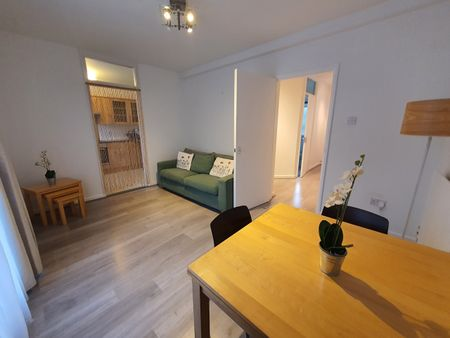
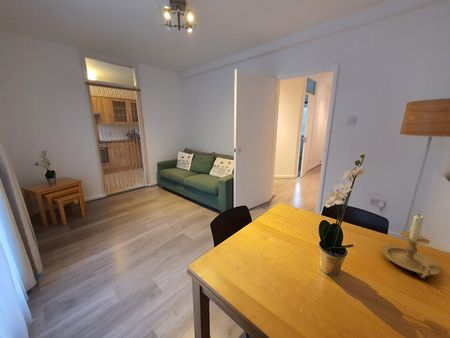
+ candle holder [380,213,442,279]
